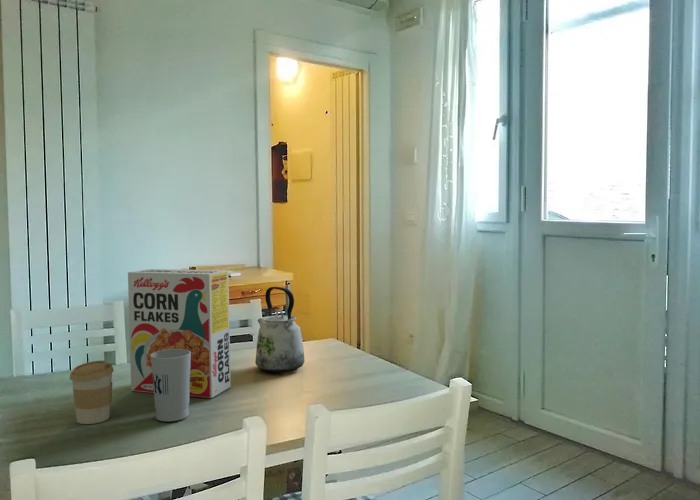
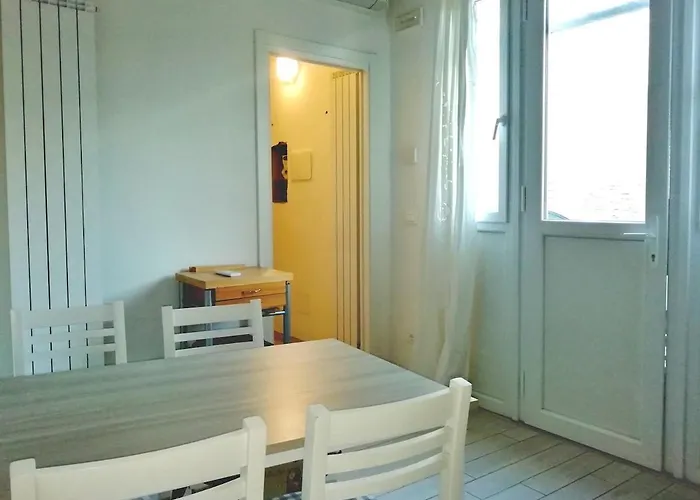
- cereal box [127,268,232,399]
- cup [150,349,191,423]
- kettle [255,286,306,374]
- coffee cup [69,359,115,425]
